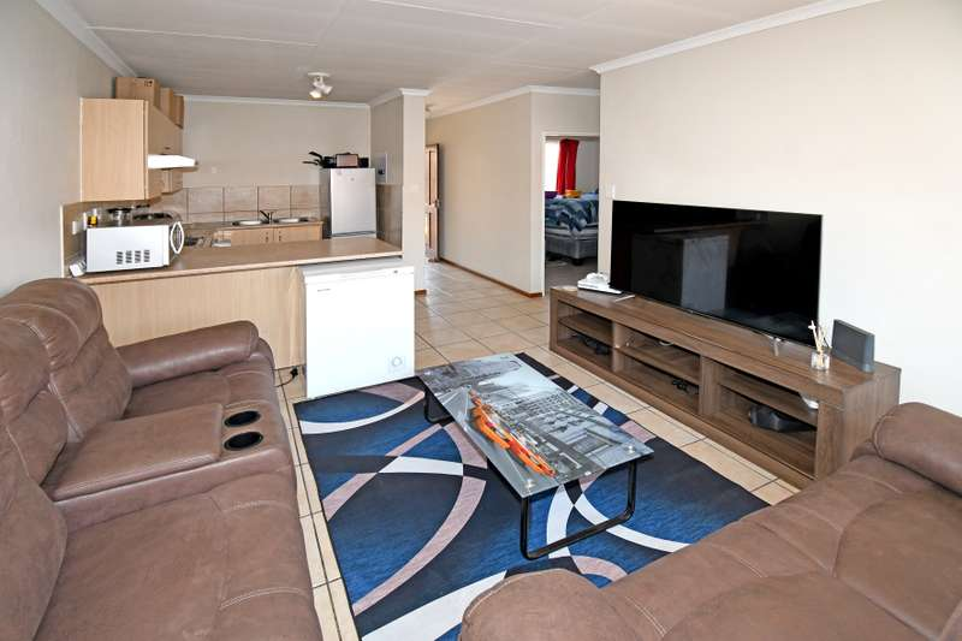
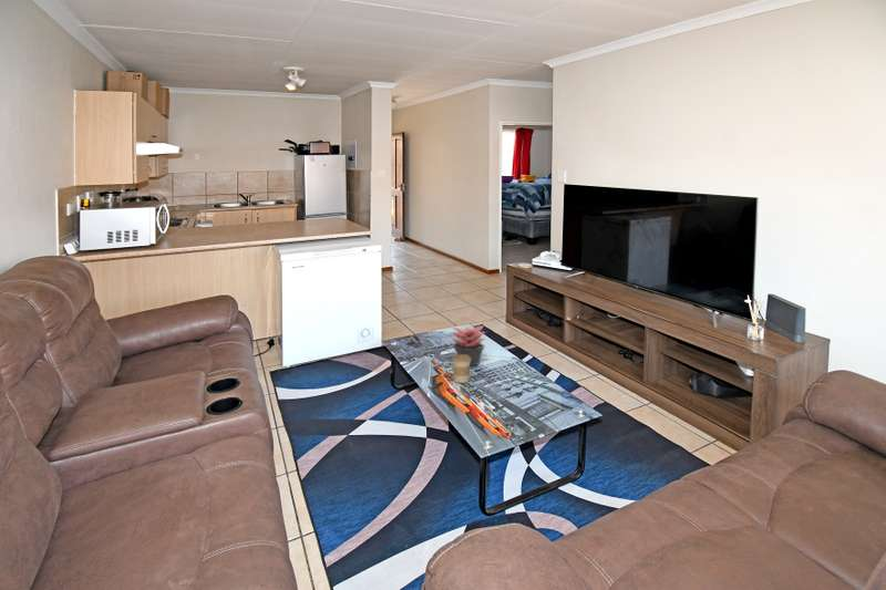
+ succulent plant [451,324,486,366]
+ coffee cup [451,354,471,384]
